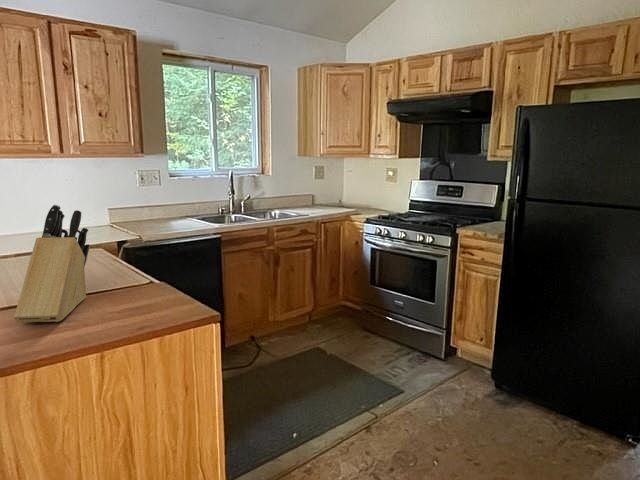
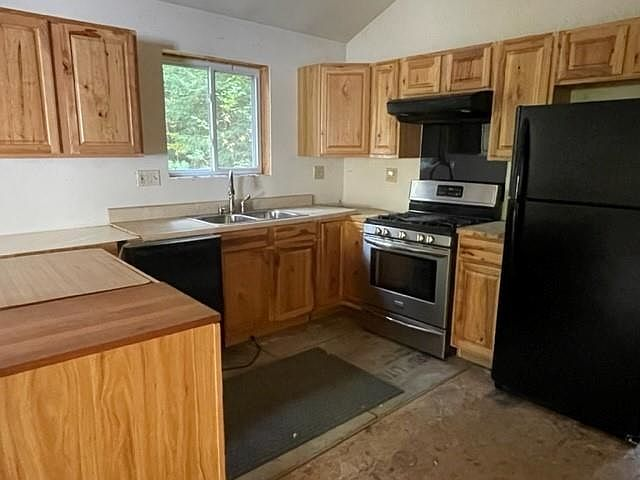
- knife block [13,204,91,324]
